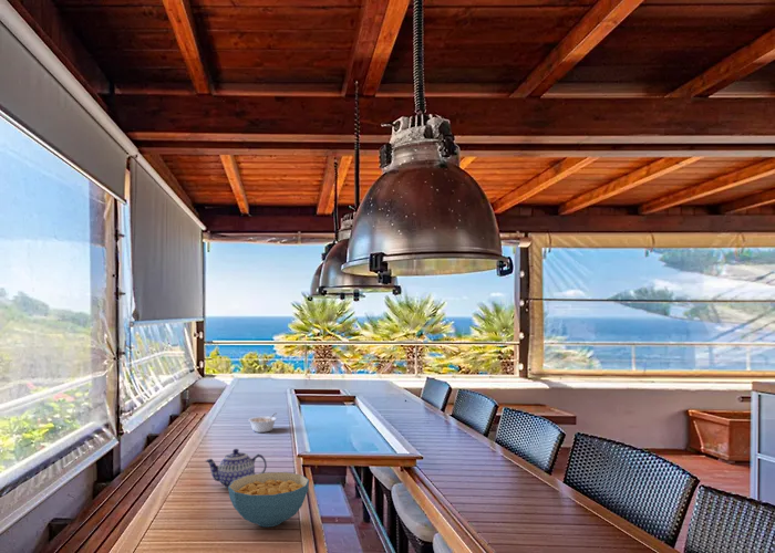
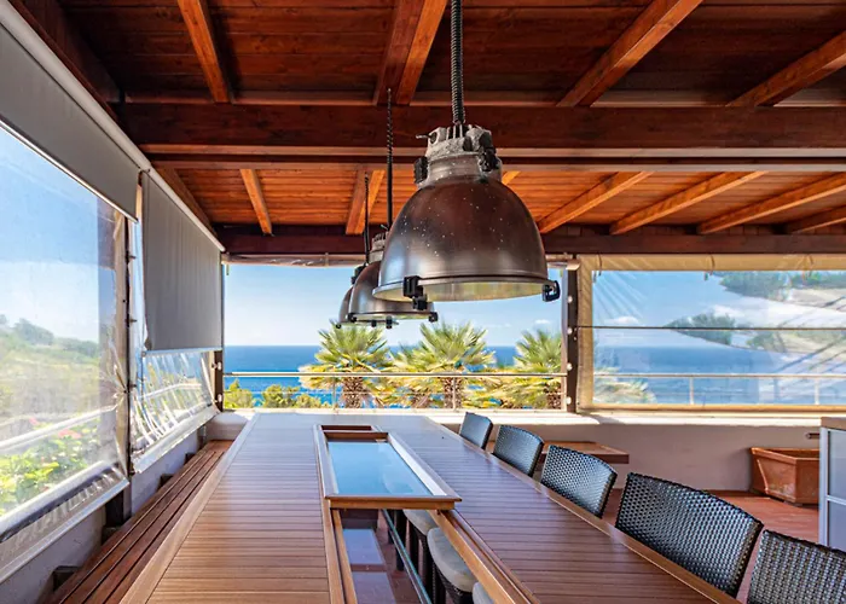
- legume [248,413,278,434]
- cereal bowl [227,471,310,528]
- teapot [205,448,268,489]
